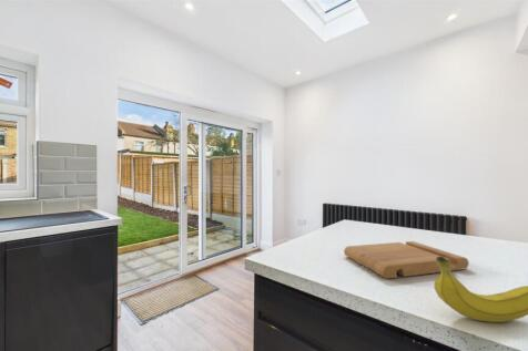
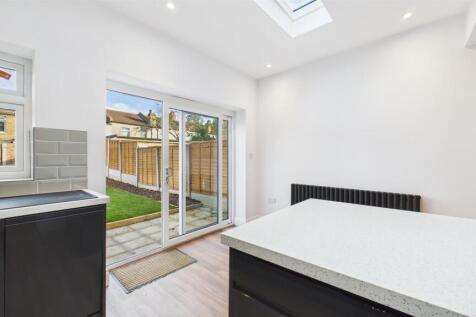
- cutting board [343,240,470,280]
- fruit [433,257,528,323]
